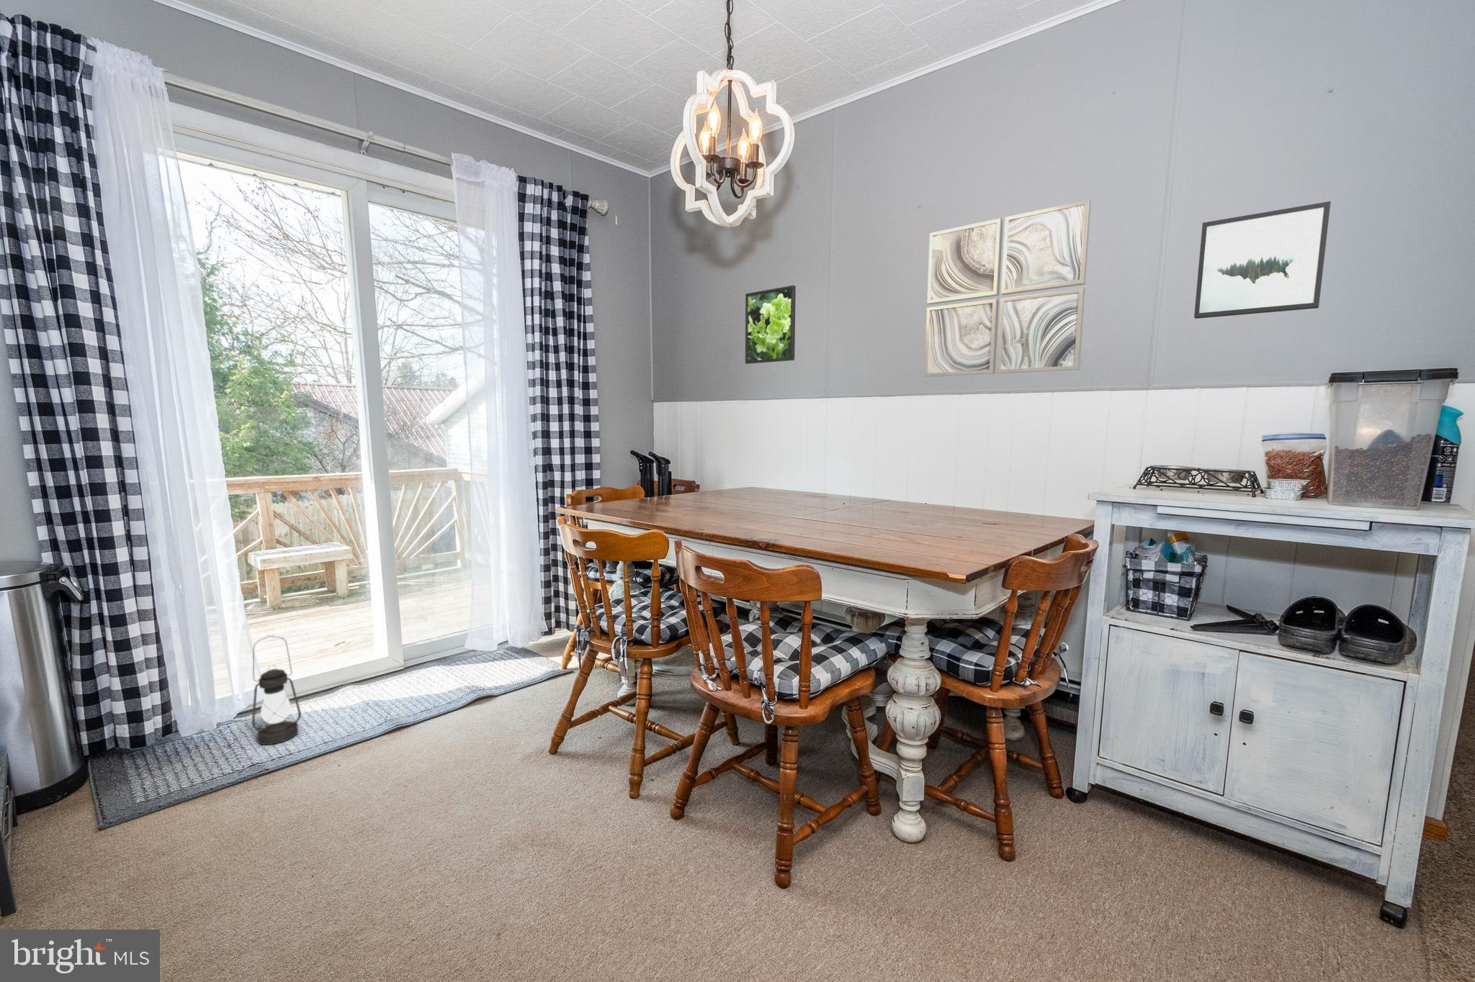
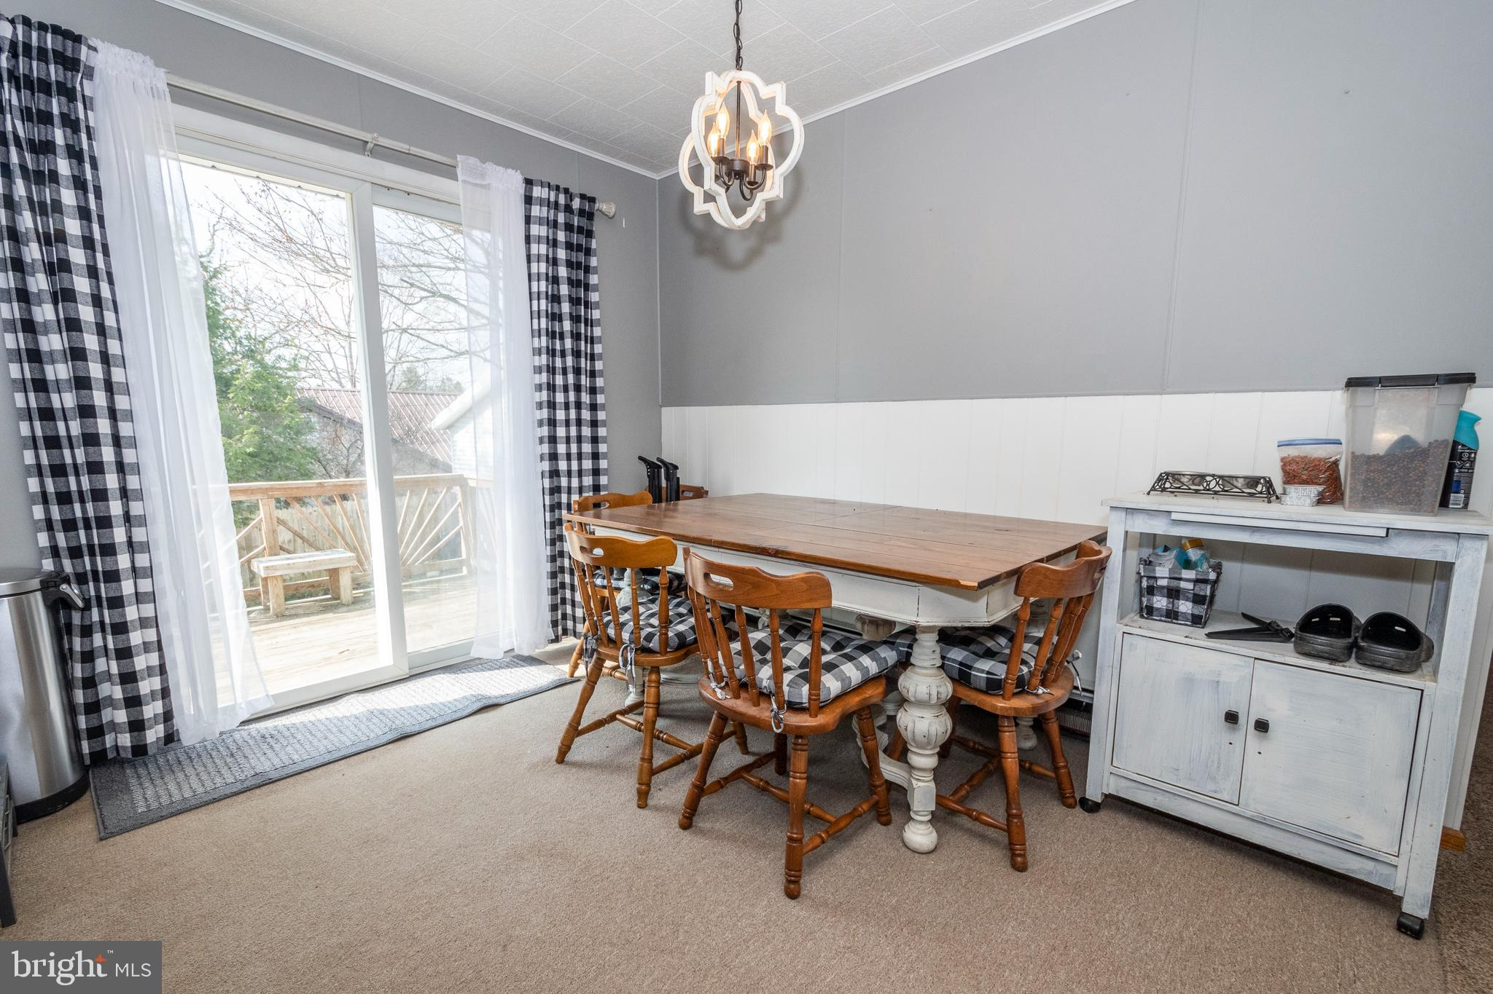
- lantern [251,635,302,745]
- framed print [745,285,796,365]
- wall art [1193,201,1331,319]
- wall art [923,198,1092,378]
